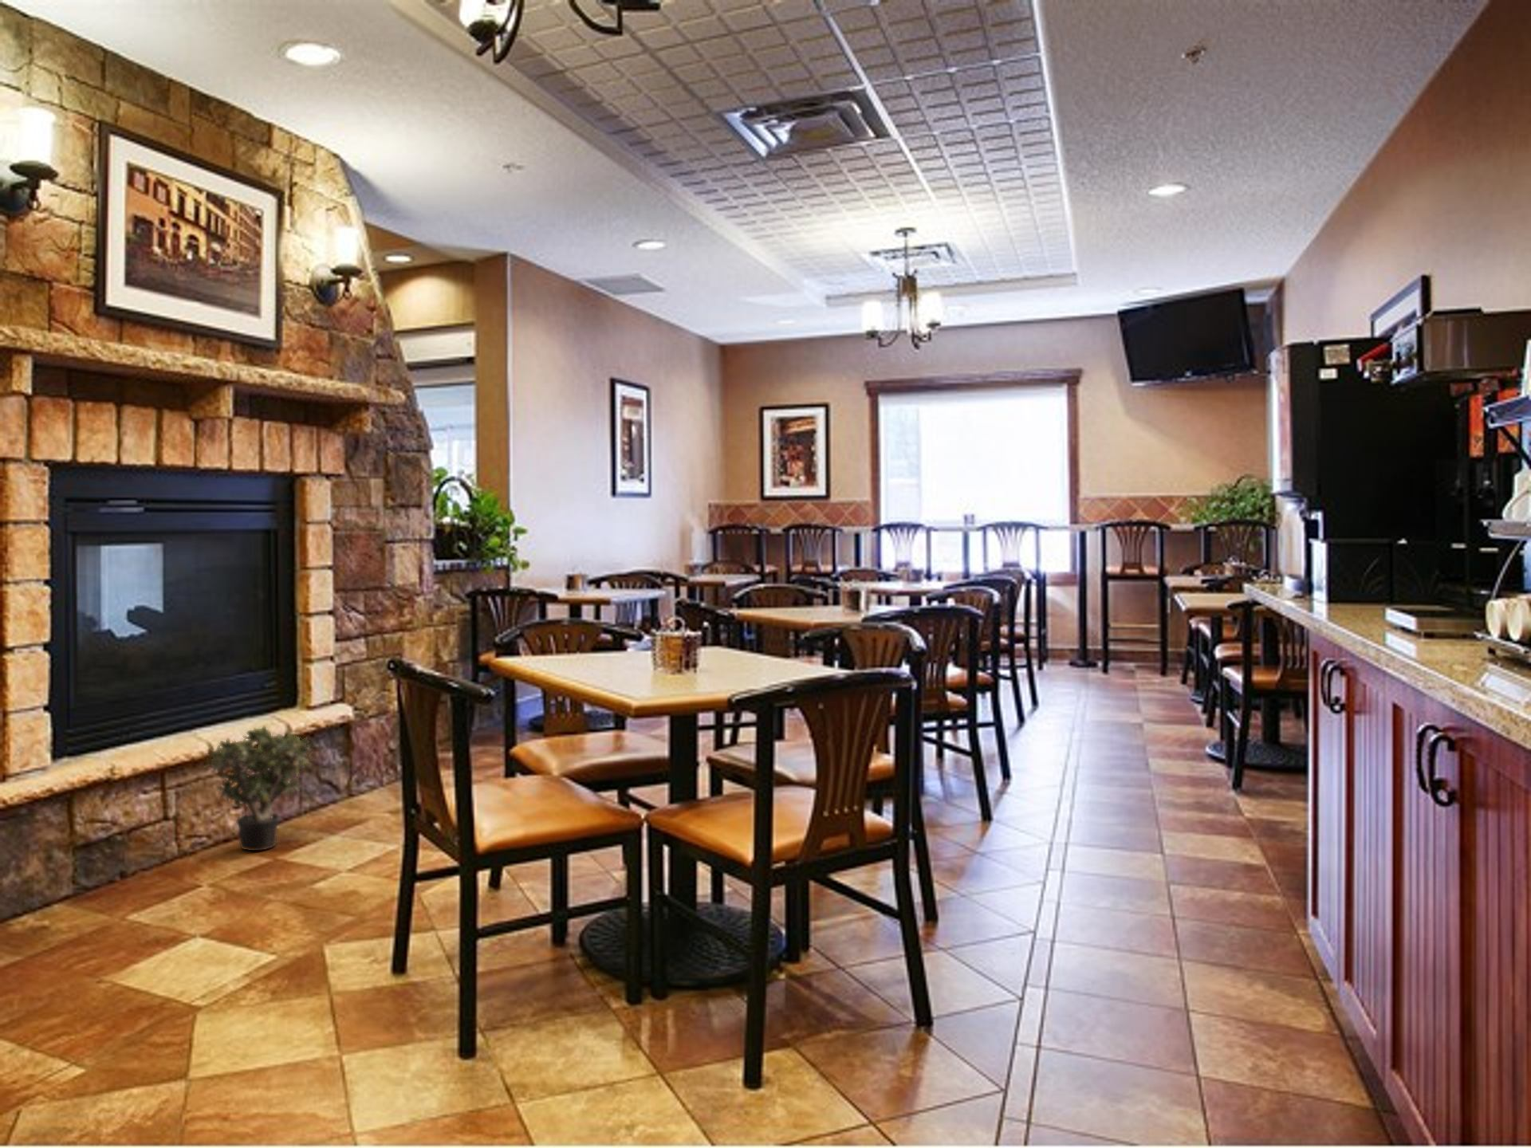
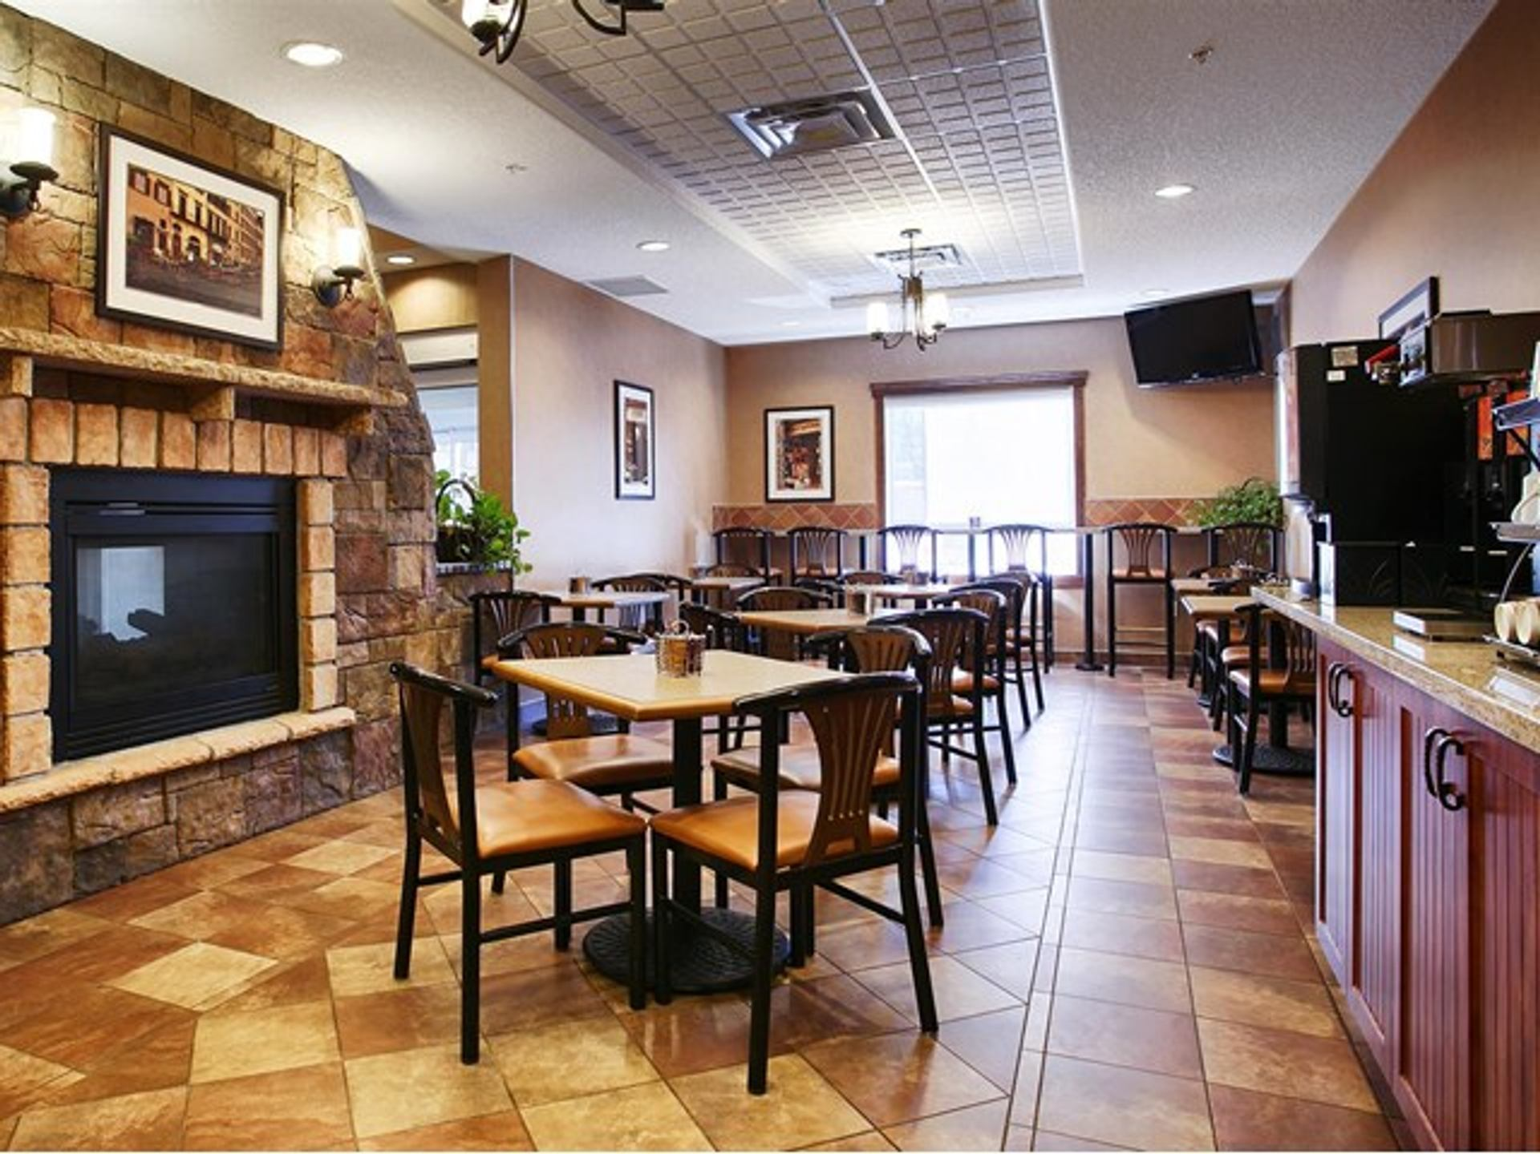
- potted plant [203,725,315,851]
